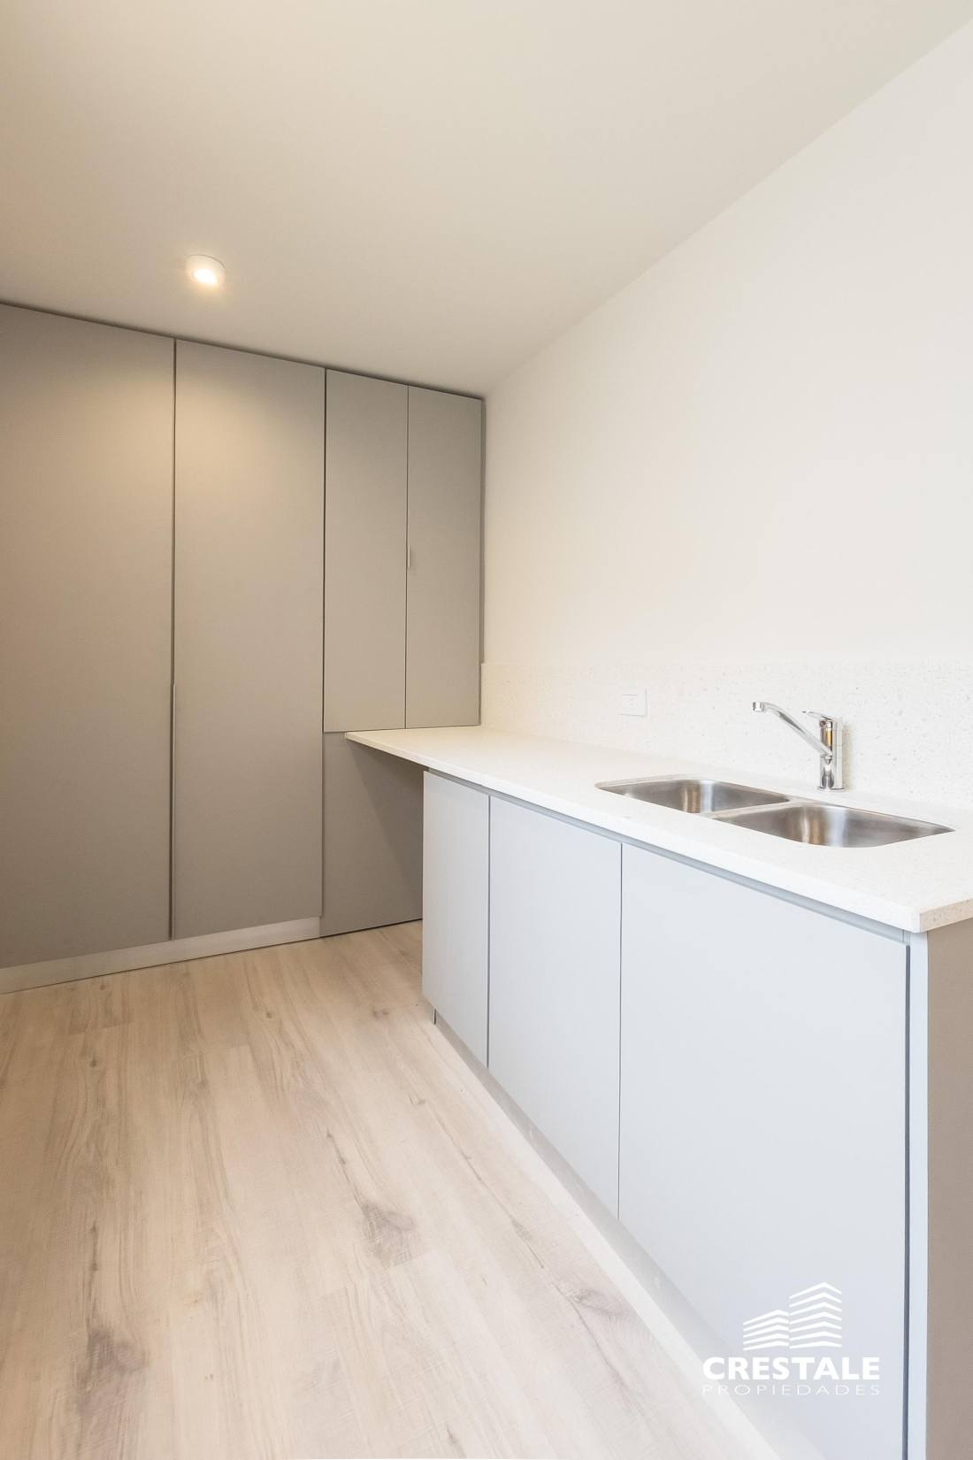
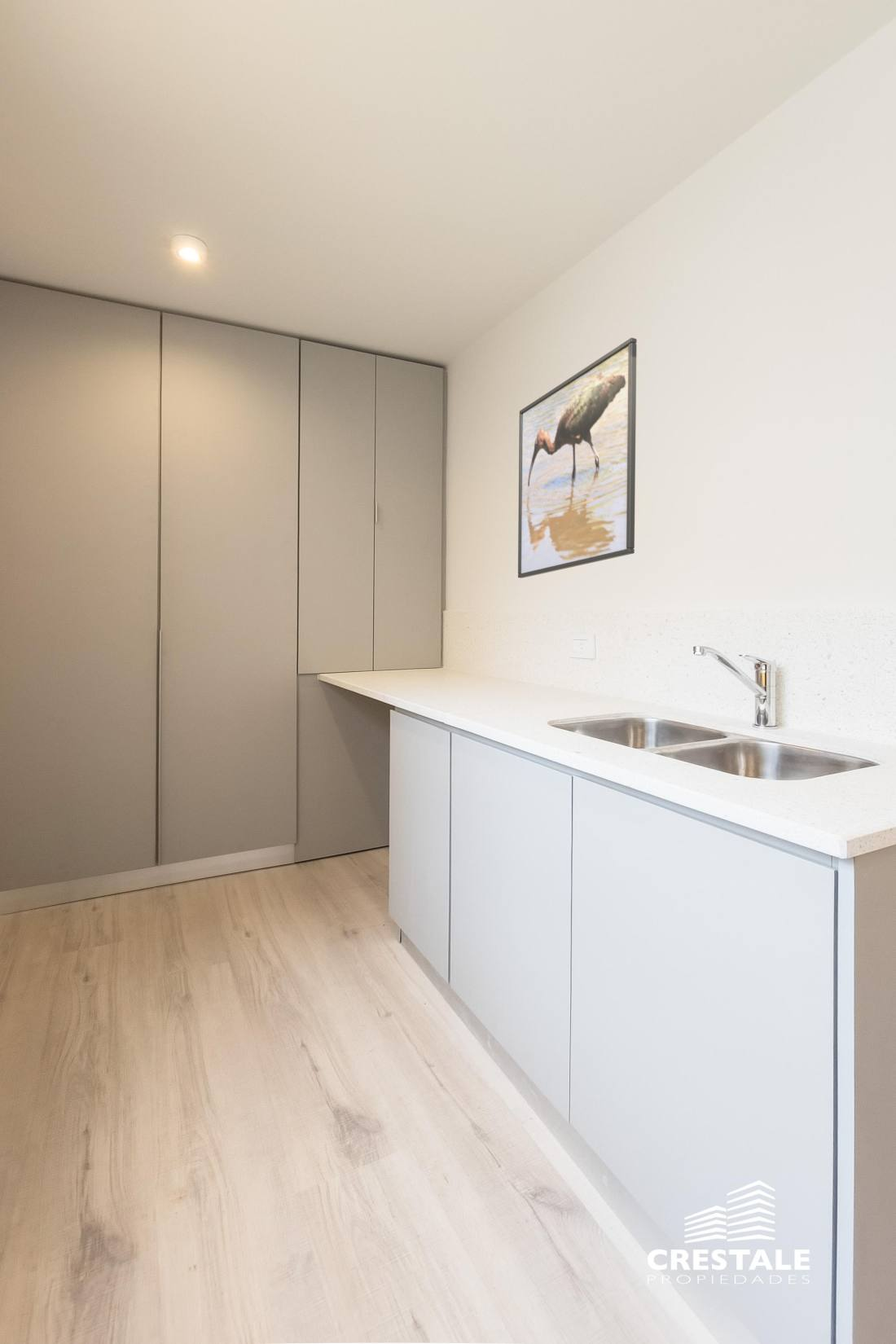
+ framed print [517,337,638,579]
